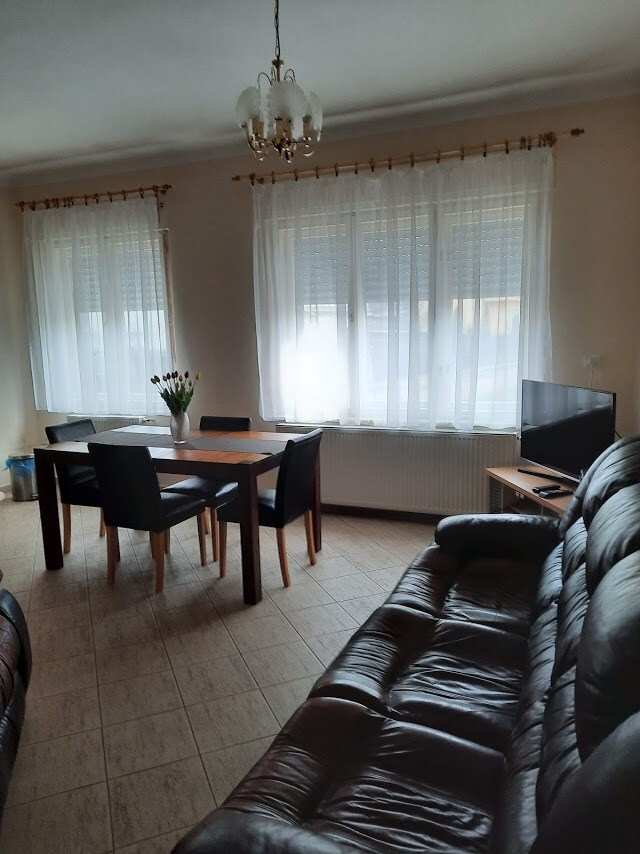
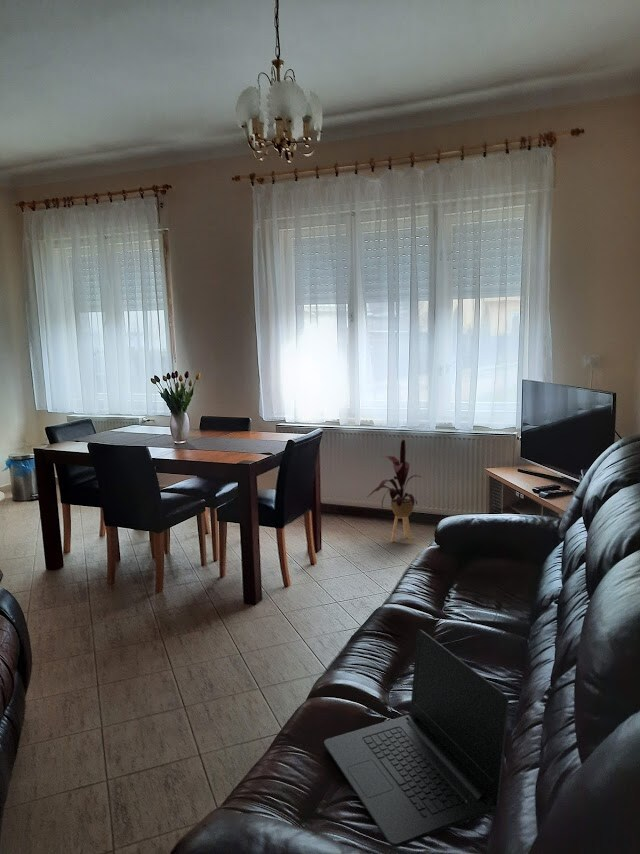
+ house plant [367,438,422,545]
+ laptop [323,628,510,848]
